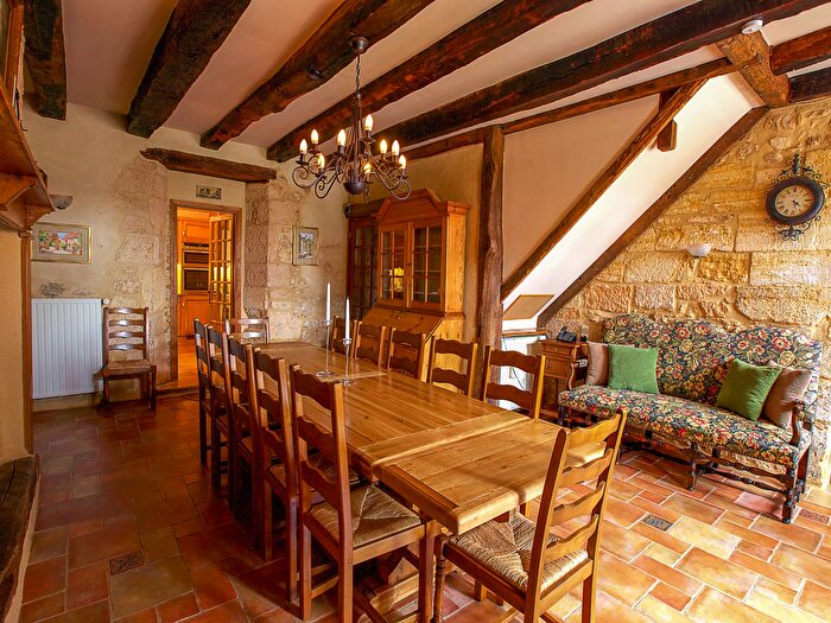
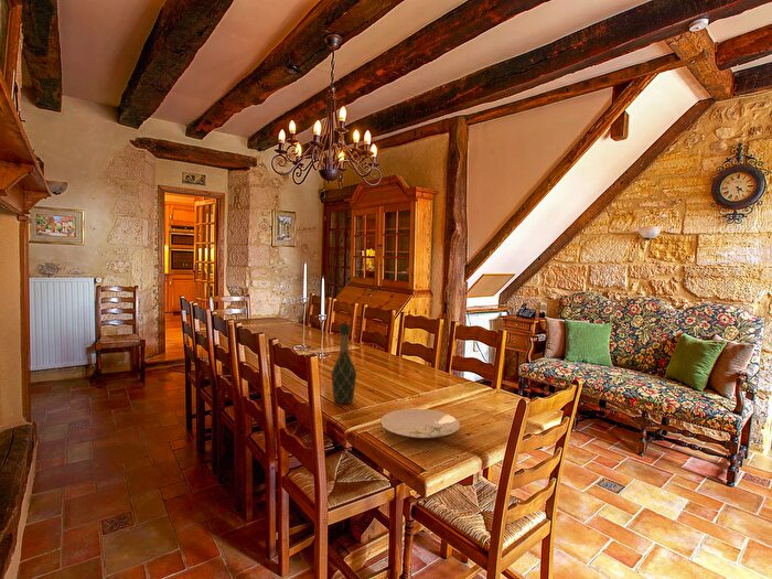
+ plate [379,408,461,440]
+ wine bottle [330,323,357,405]
